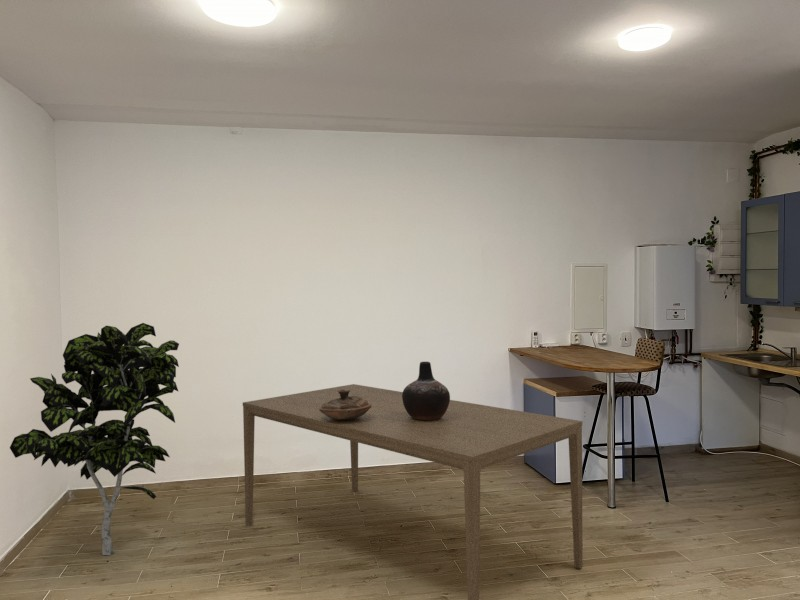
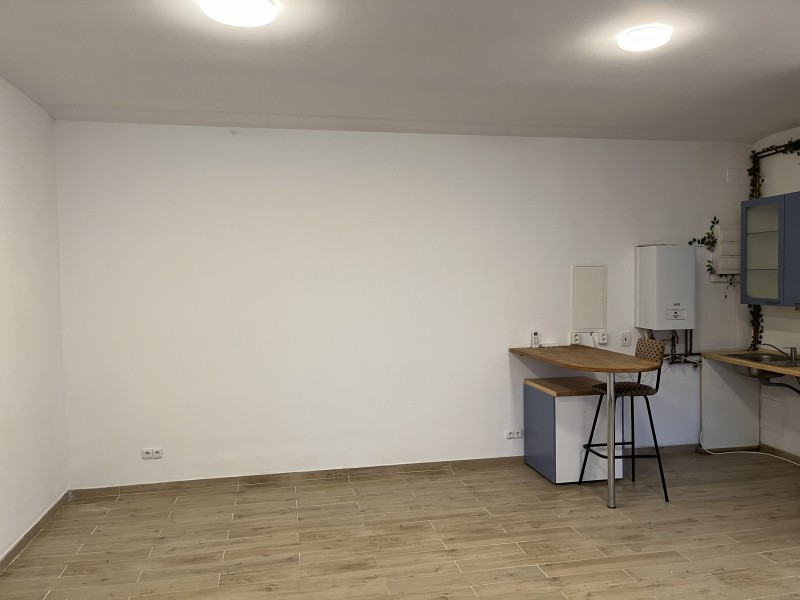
- dining table [242,383,583,600]
- indoor plant [9,322,180,556]
- decorative bowl [319,389,371,420]
- vase [402,361,451,420]
